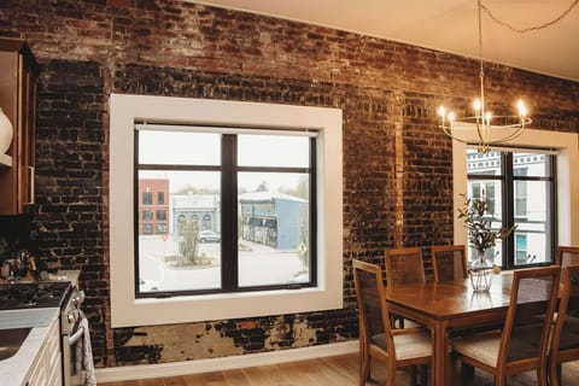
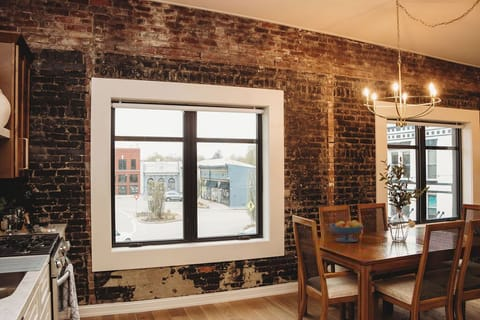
+ fruit bowl [328,219,365,243]
